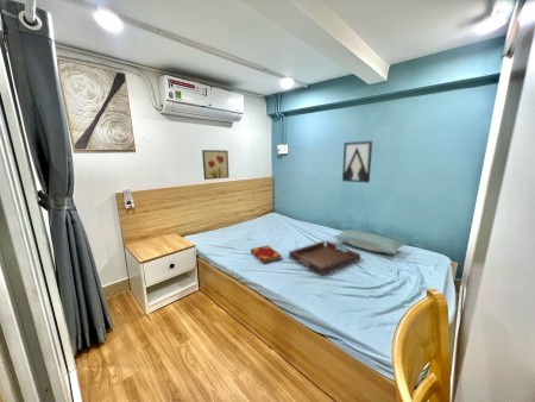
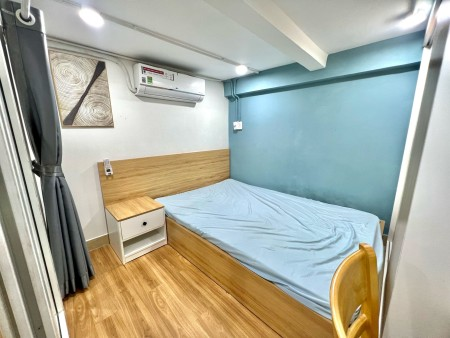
- hardback book [250,244,283,265]
- wall art [201,149,231,181]
- serving tray [288,240,361,278]
- pillow [332,228,407,255]
- wall art [341,140,373,184]
